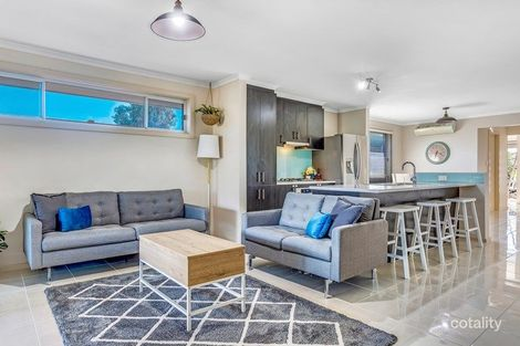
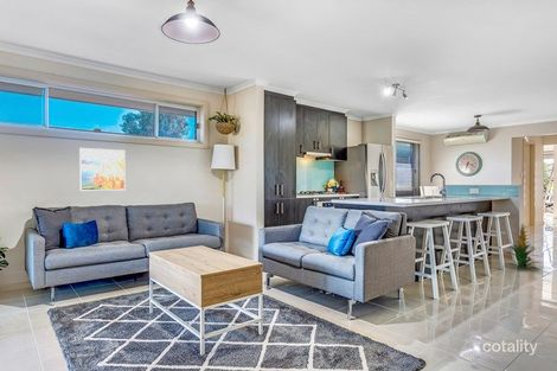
+ indoor plant [505,223,543,271]
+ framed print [78,147,127,192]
